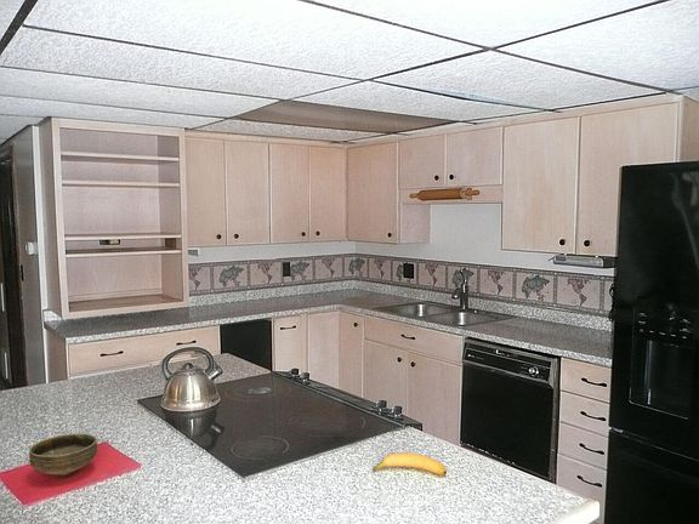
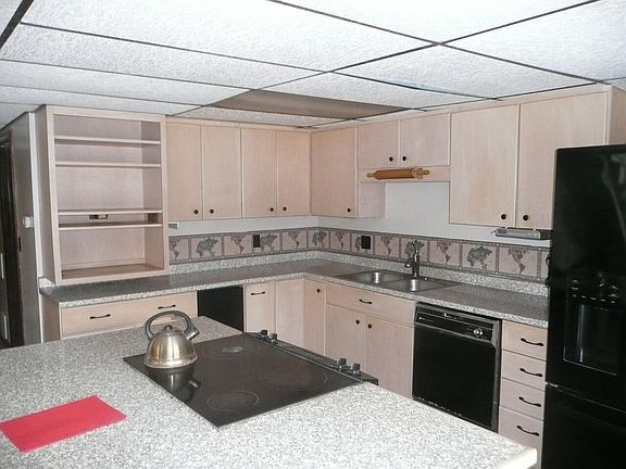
- bowl [28,432,98,479]
- banana [371,451,448,477]
